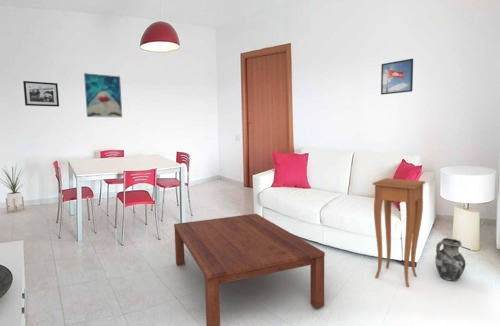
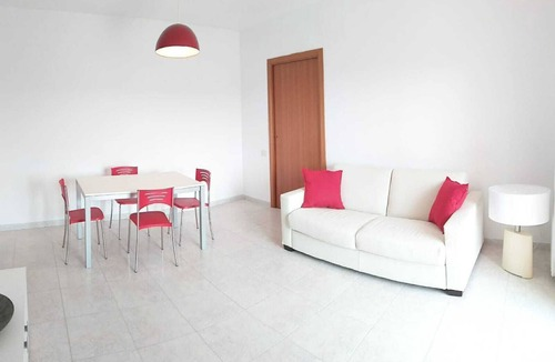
- picture frame [22,80,60,108]
- coffee table [173,213,326,326]
- house plant [0,162,28,213]
- ceramic jug [434,237,467,282]
- side table [372,177,426,288]
- wall art [83,72,123,118]
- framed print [380,58,414,96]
